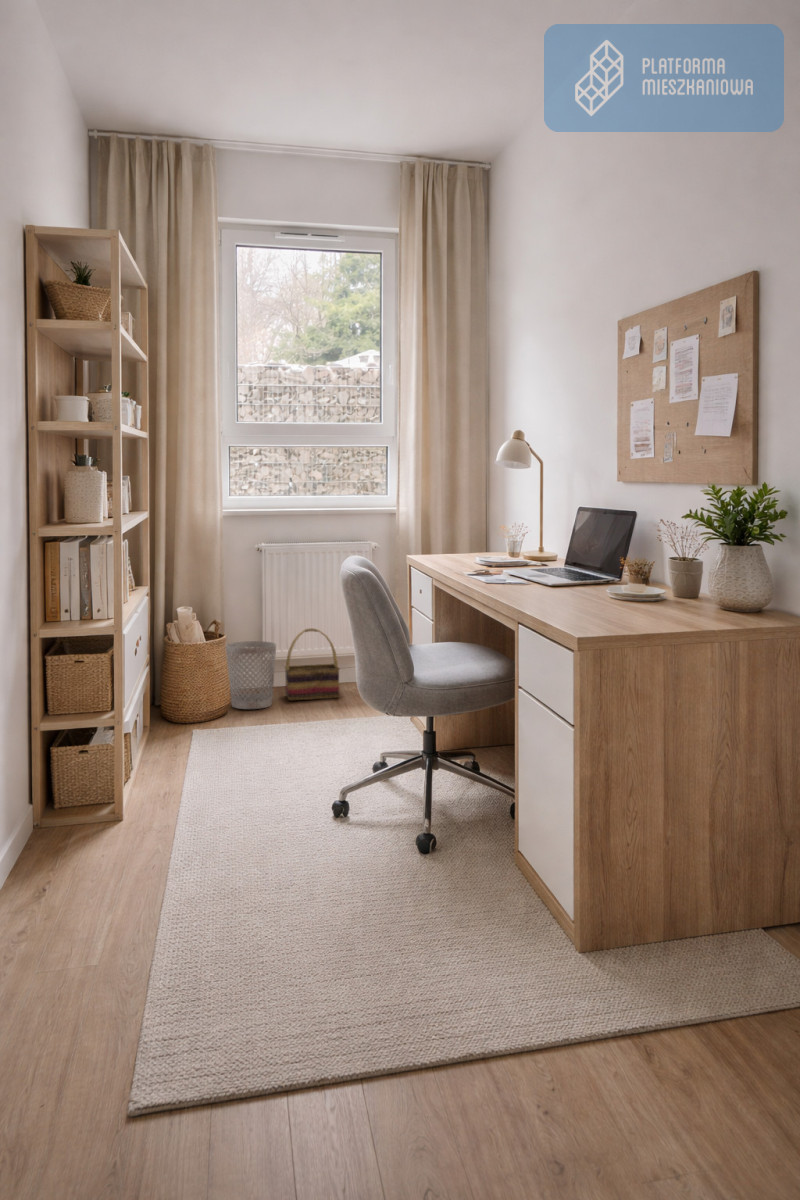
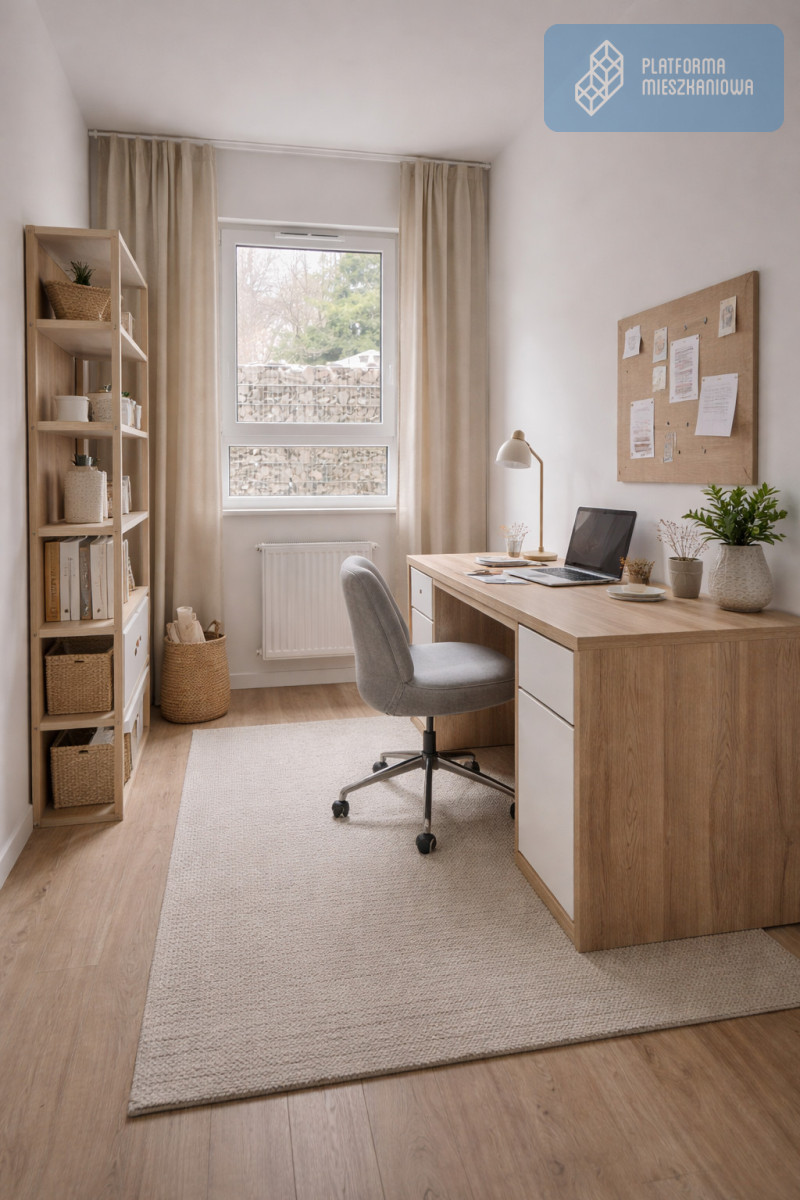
- basket [284,627,341,702]
- wastebasket [225,640,277,710]
